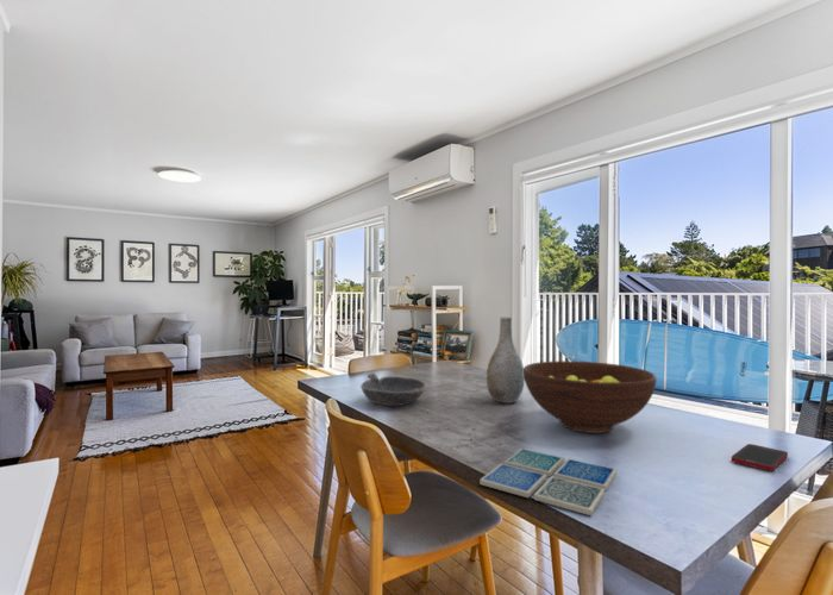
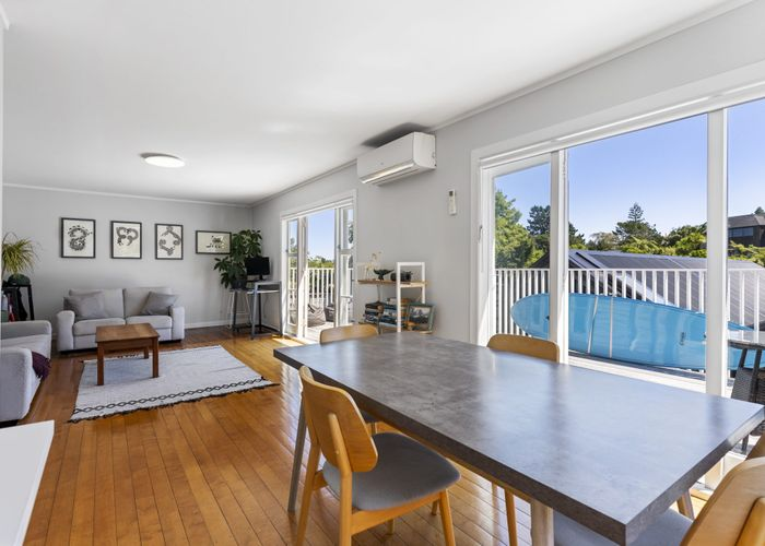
- cell phone [731,443,789,471]
- bowl [359,371,427,407]
- drink coaster [478,447,618,516]
- fruit bowl [524,361,657,434]
- vase [486,315,525,405]
